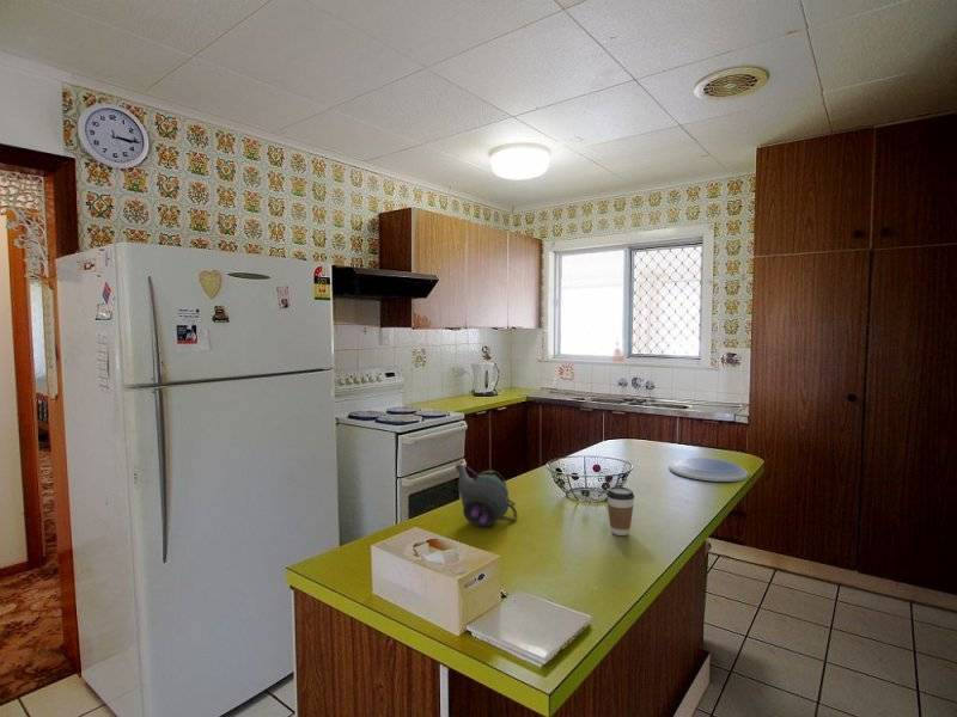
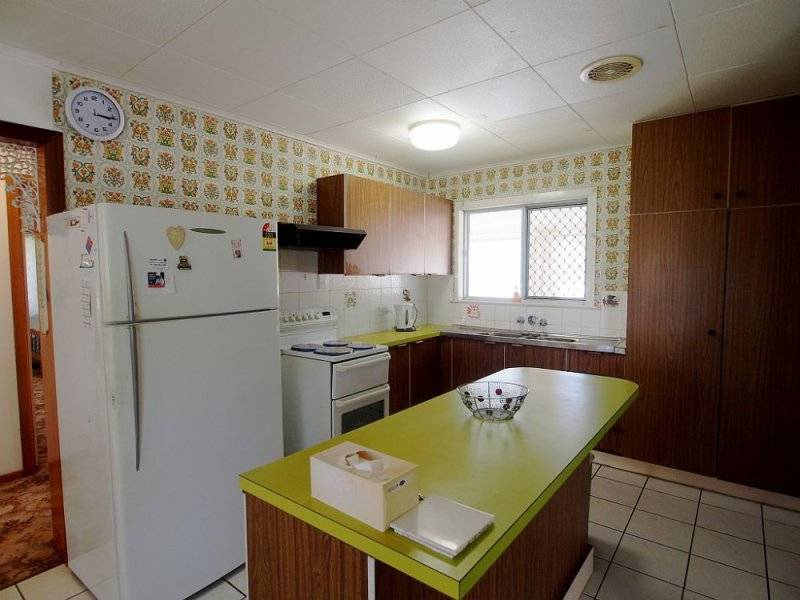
- teapot [455,464,519,528]
- coffee cup [605,485,635,537]
- plate [668,456,750,483]
